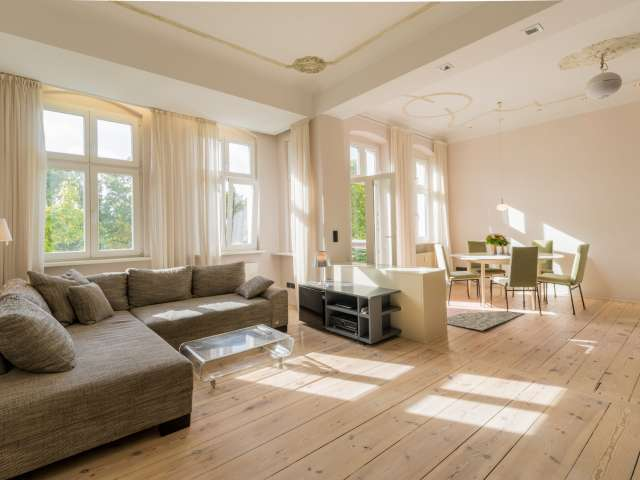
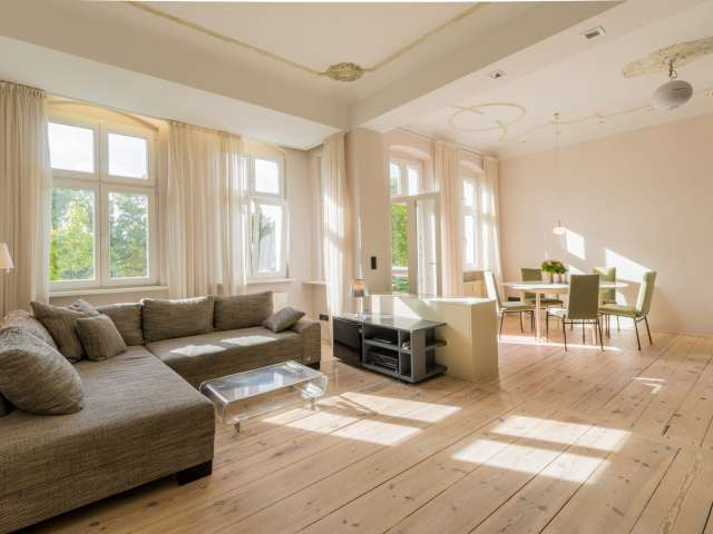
- rug [446,310,526,332]
